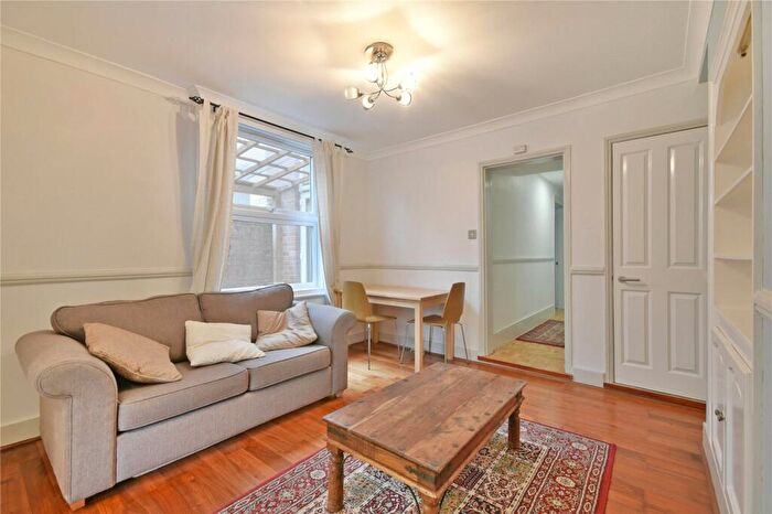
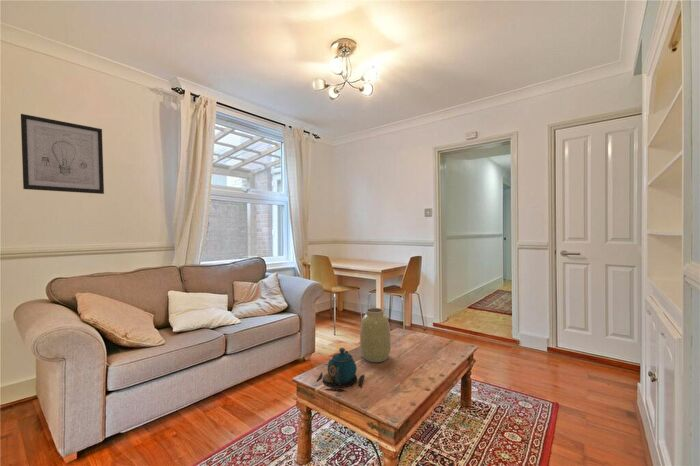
+ wall art [20,113,105,195]
+ teapot [316,347,365,392]
+ vase [359,307,392,363]
